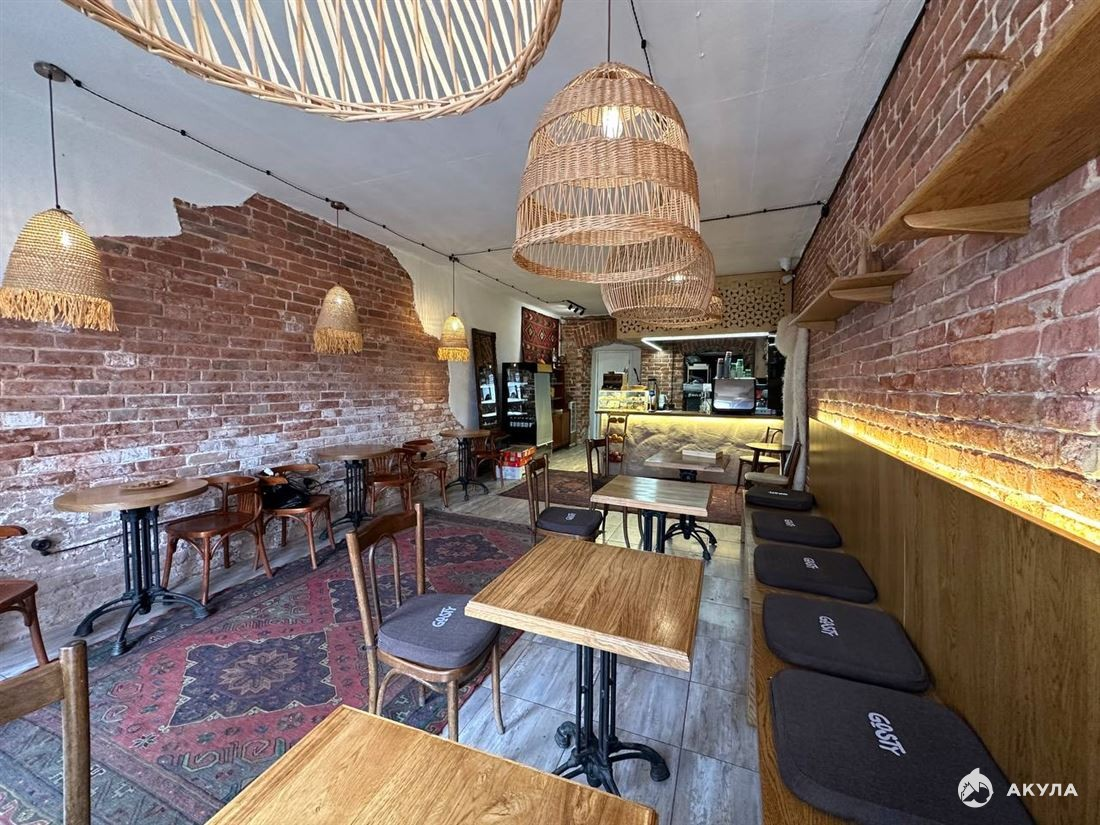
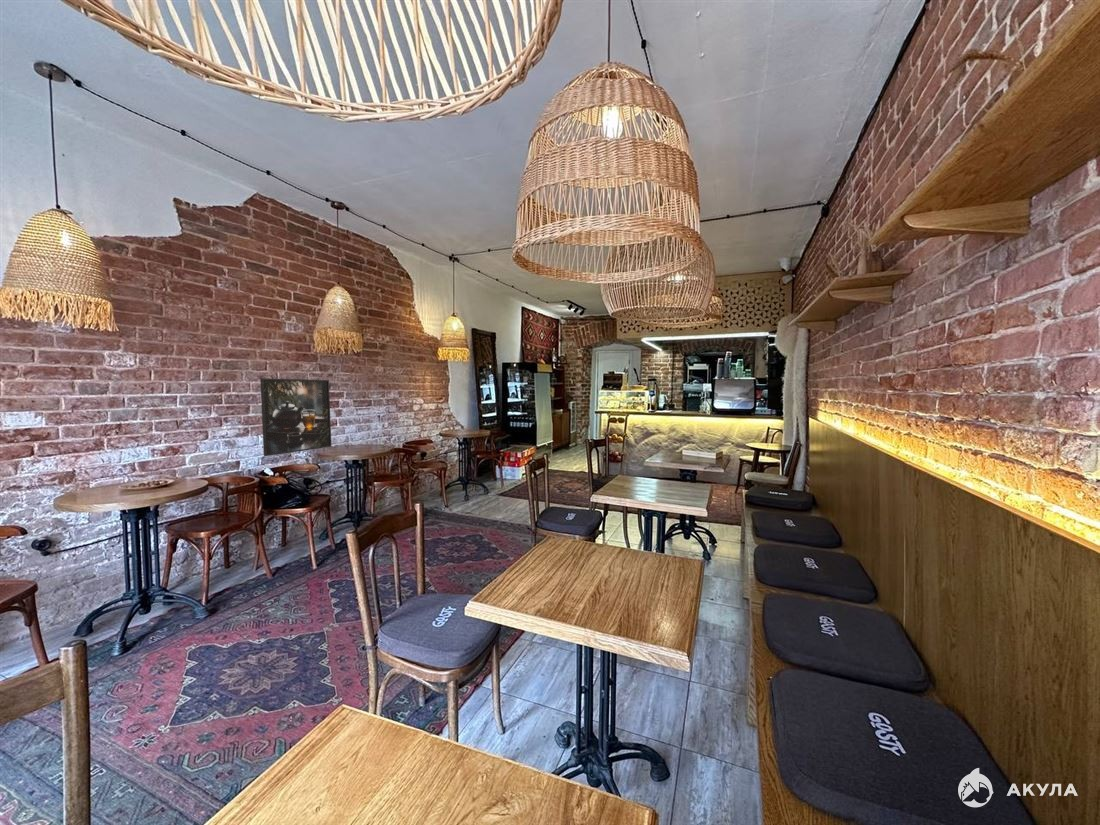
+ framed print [259,377,332,457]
